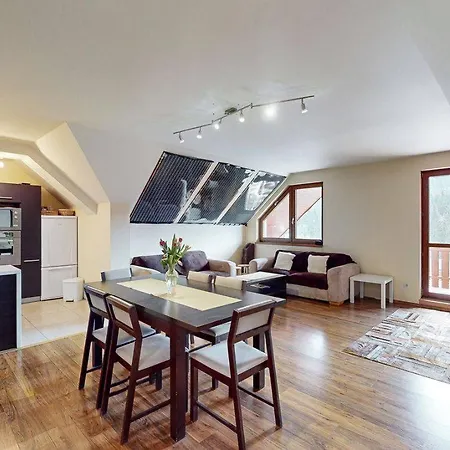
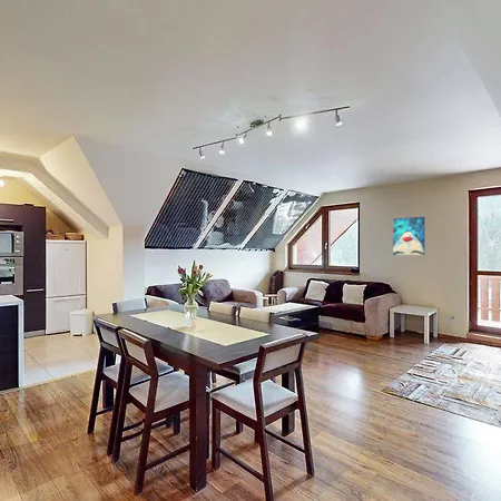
+ wall art [392,216,425,256]
